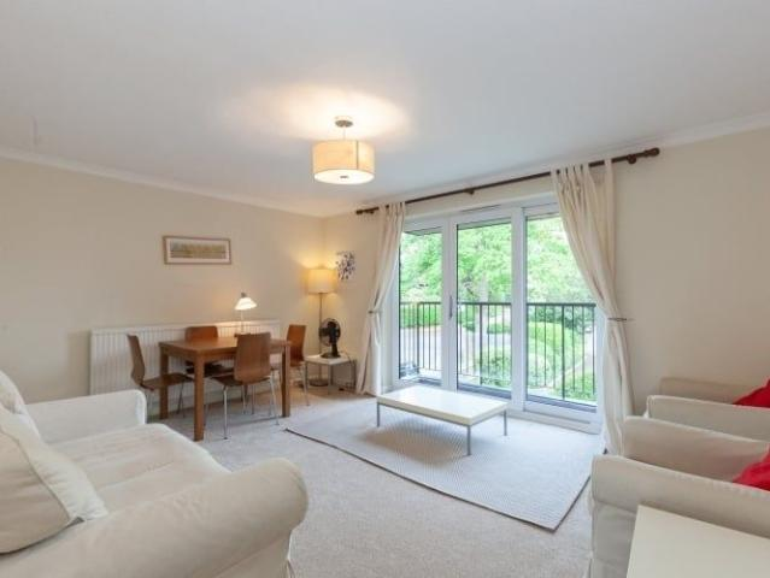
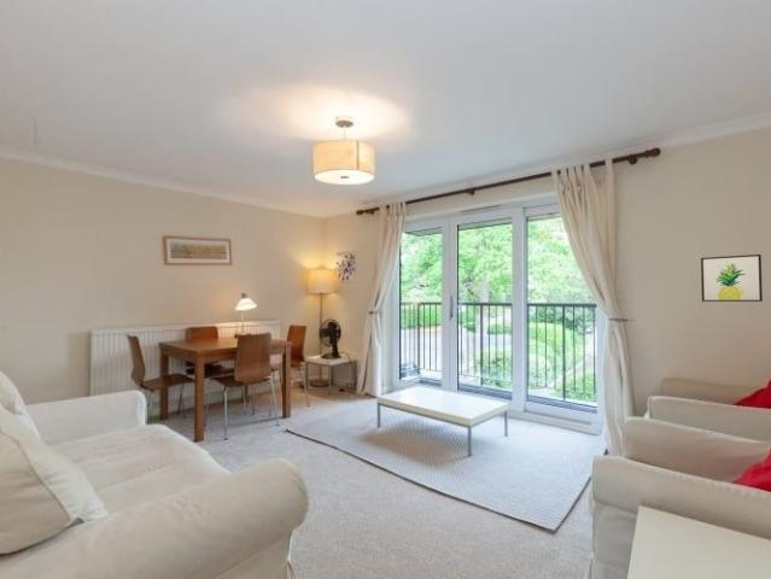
+ wall art [700,253,764,303]
